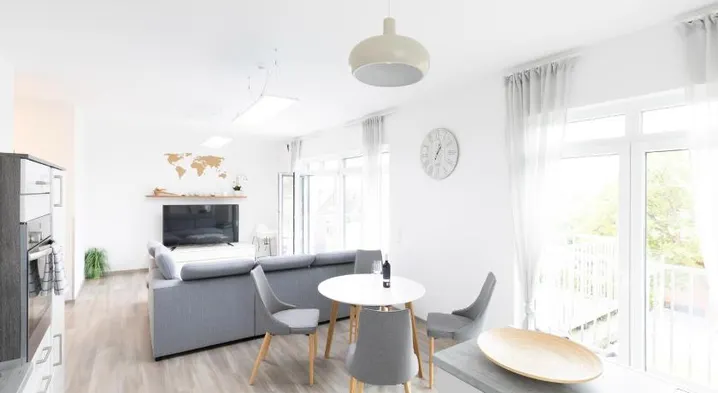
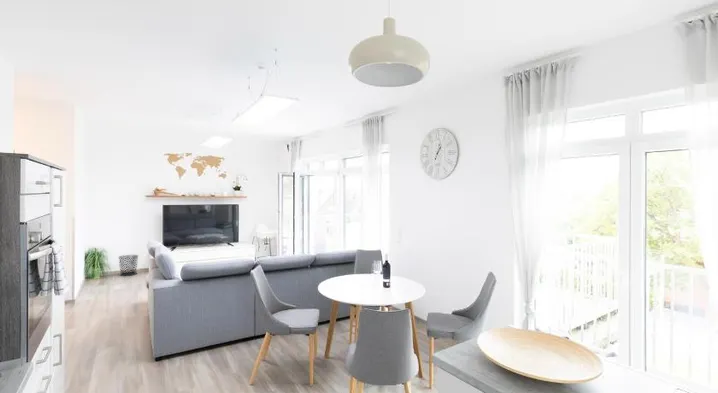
+ waste bin [117,254,139,277]
